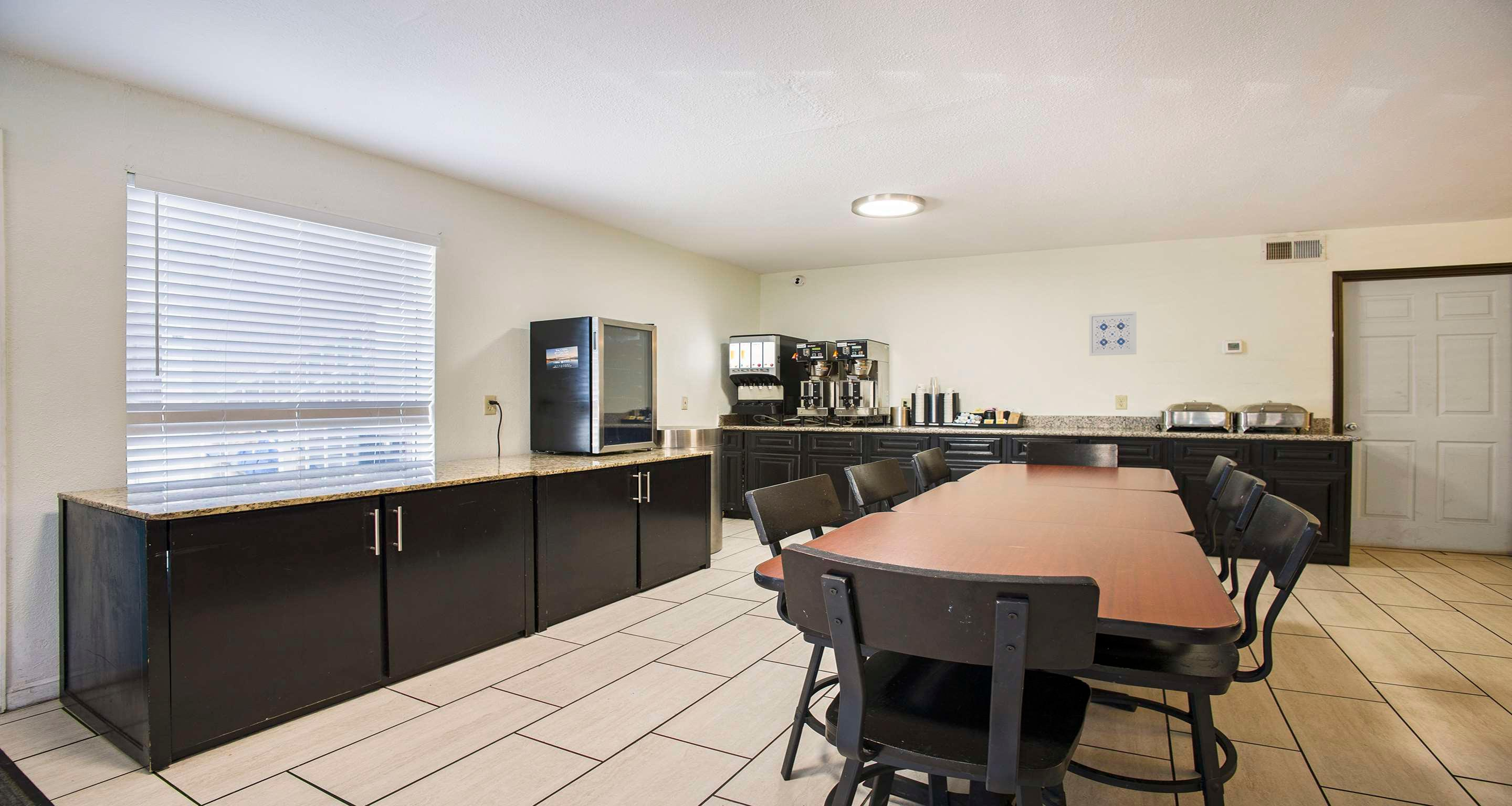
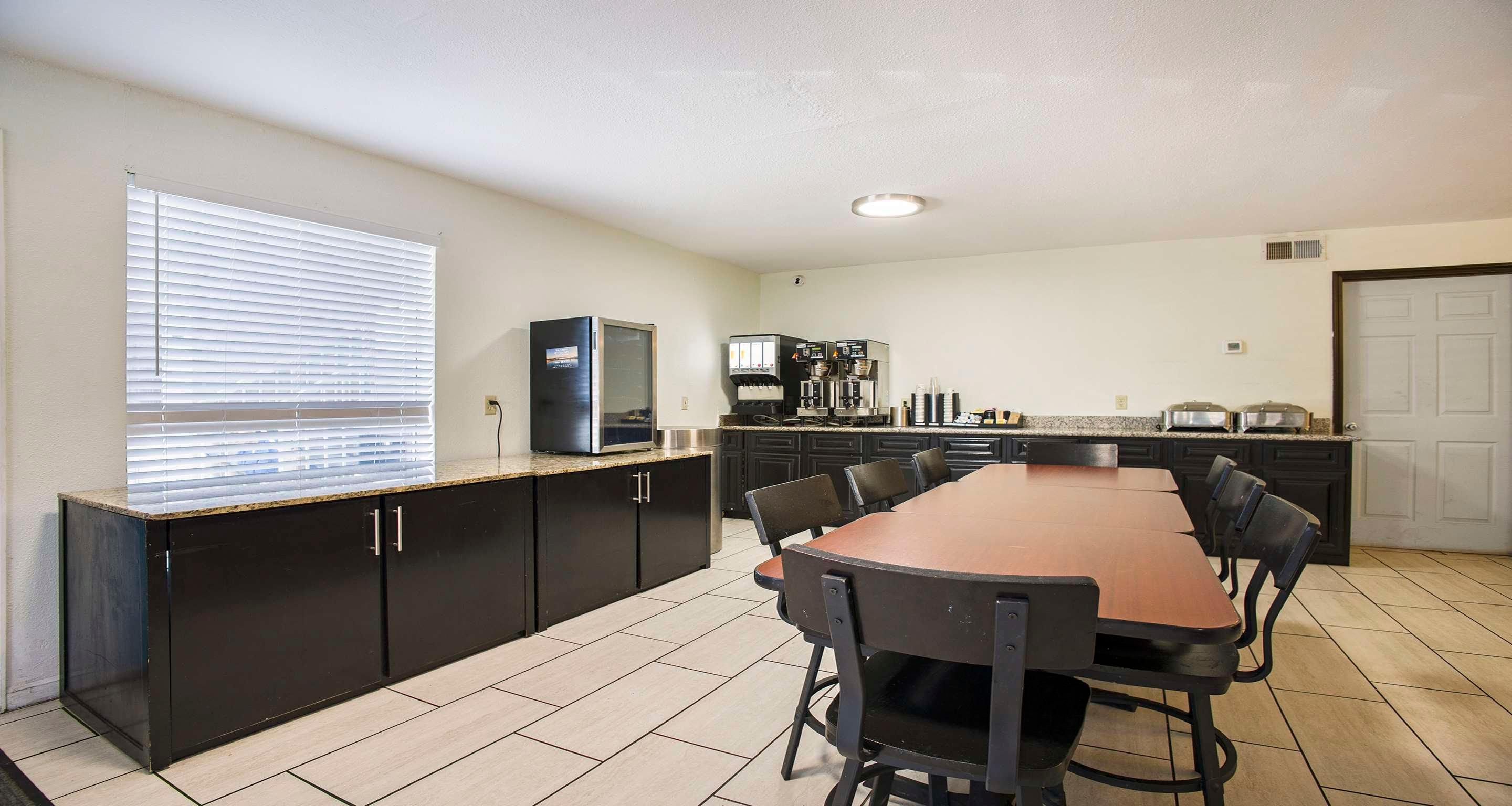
- wall art [1089,311,1137,356]
